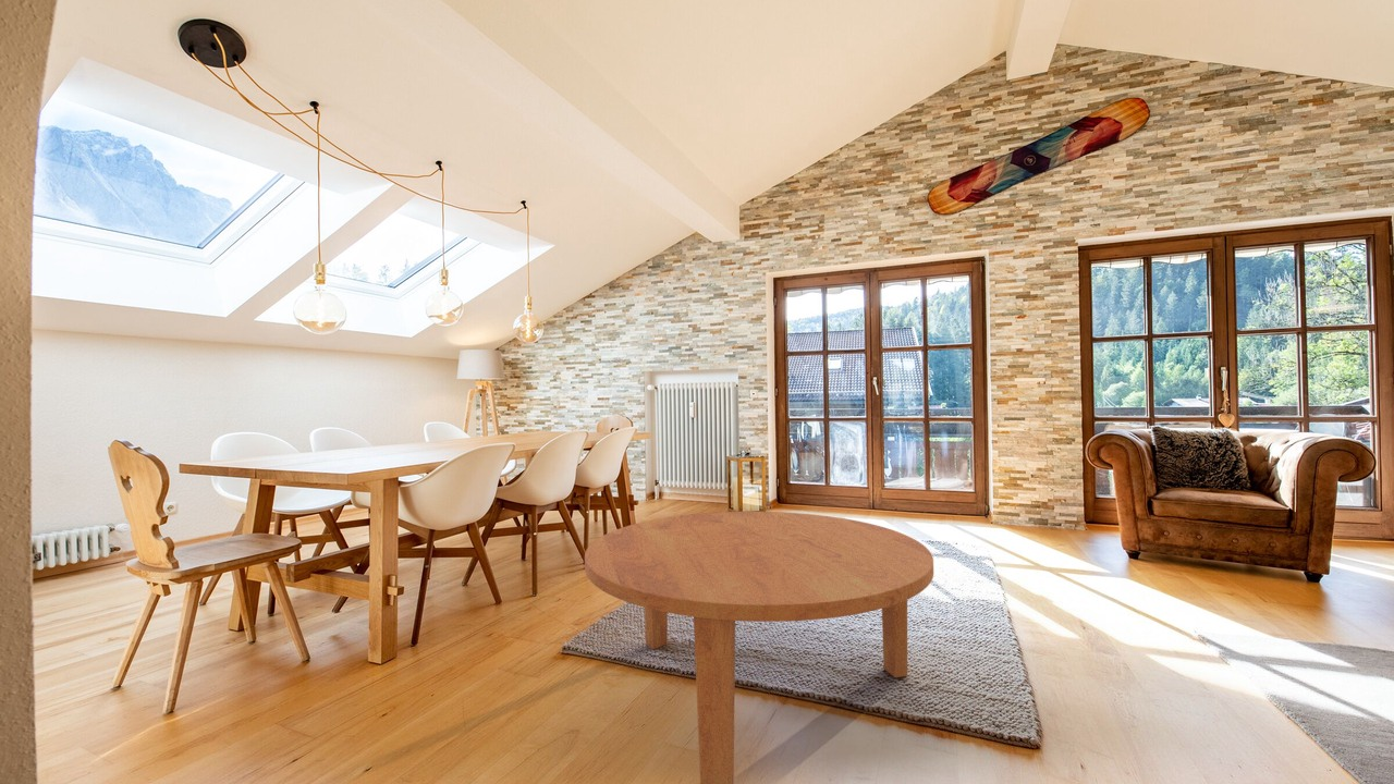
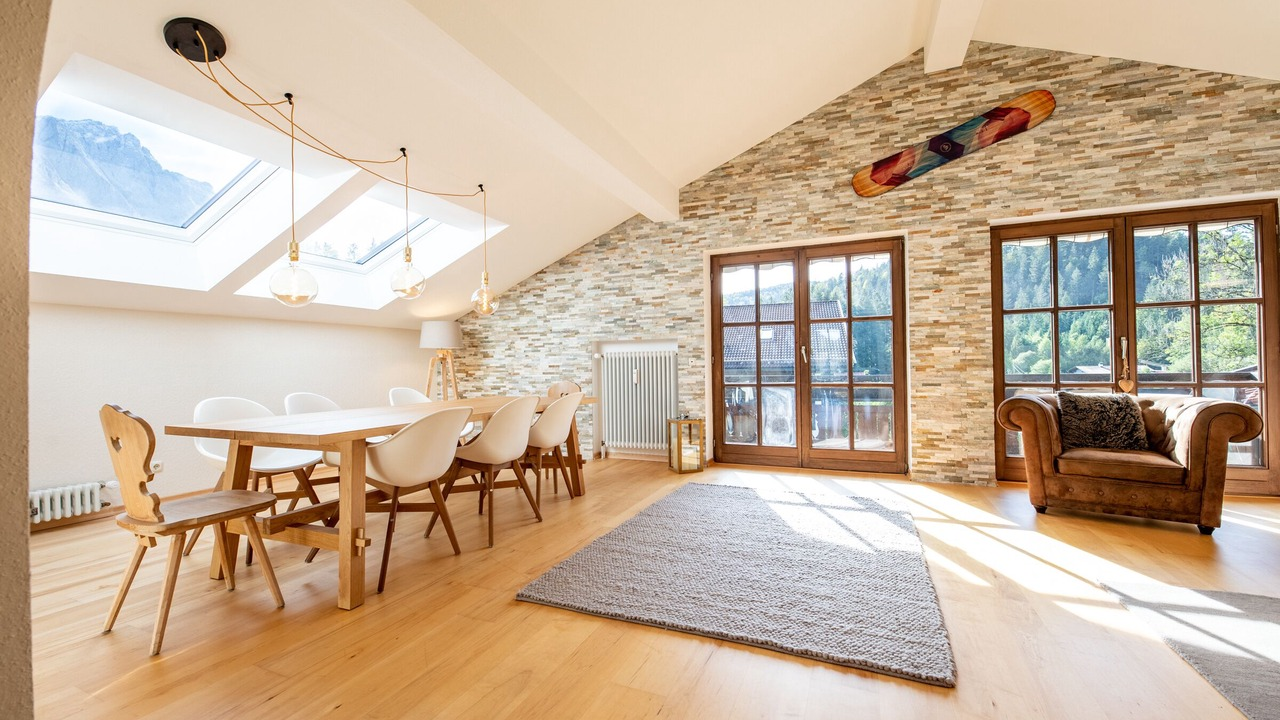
- coffee table [584,511,934,784]
